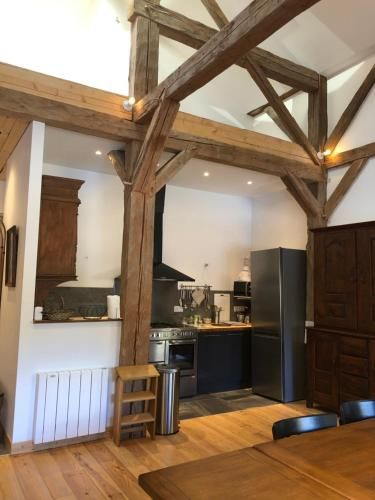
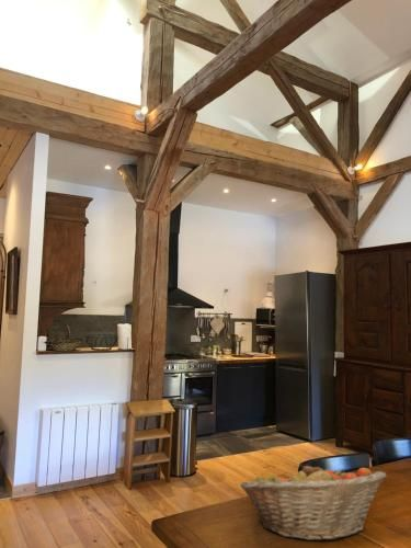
+ fruit basket [239,461,387,541]
